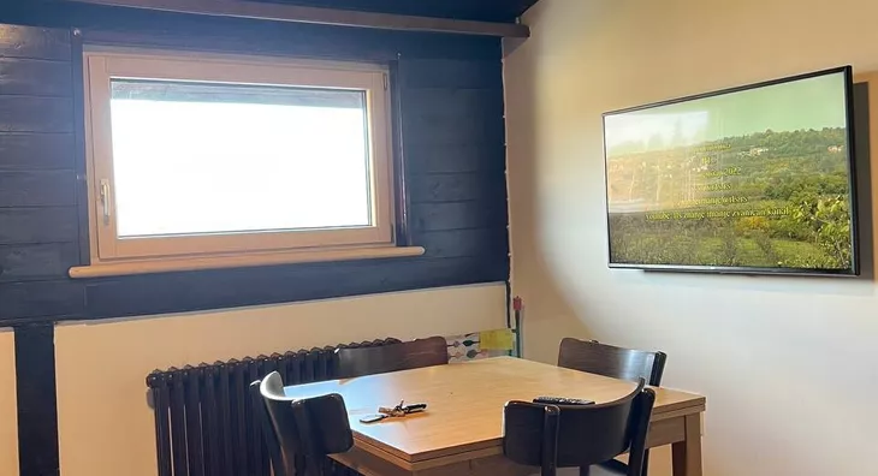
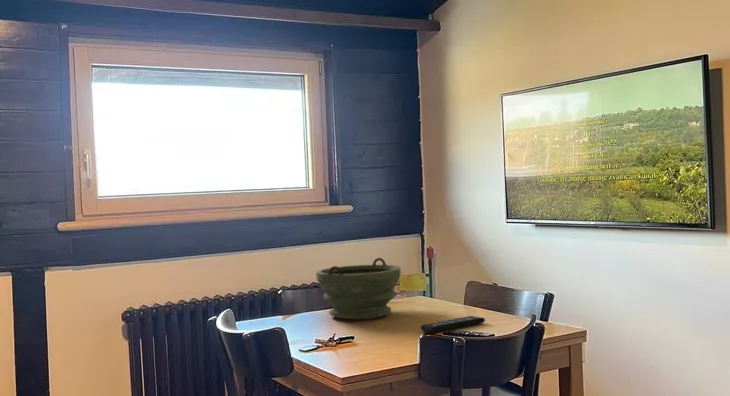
+ remote control [420,315,486,334]
+ bowl [315,257,402,321]
